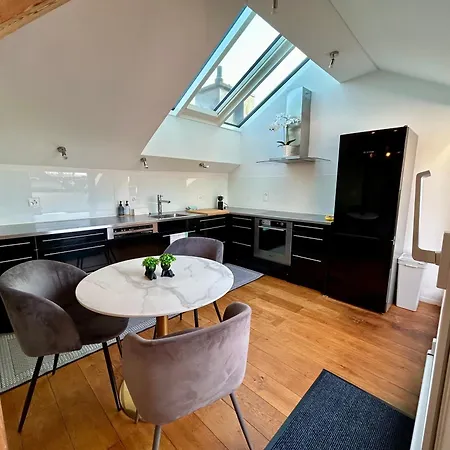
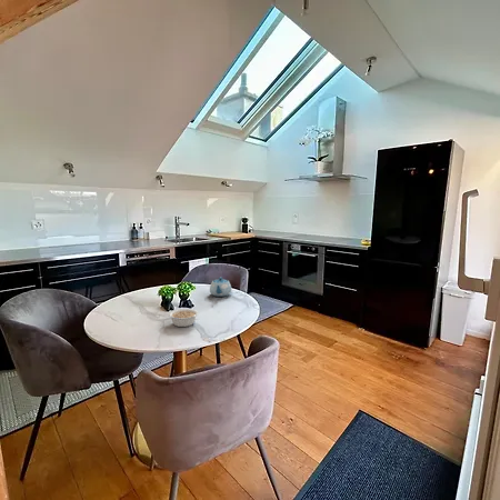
+ legume [168,308,199,328]
+ chinaware [209,277,232,298]
